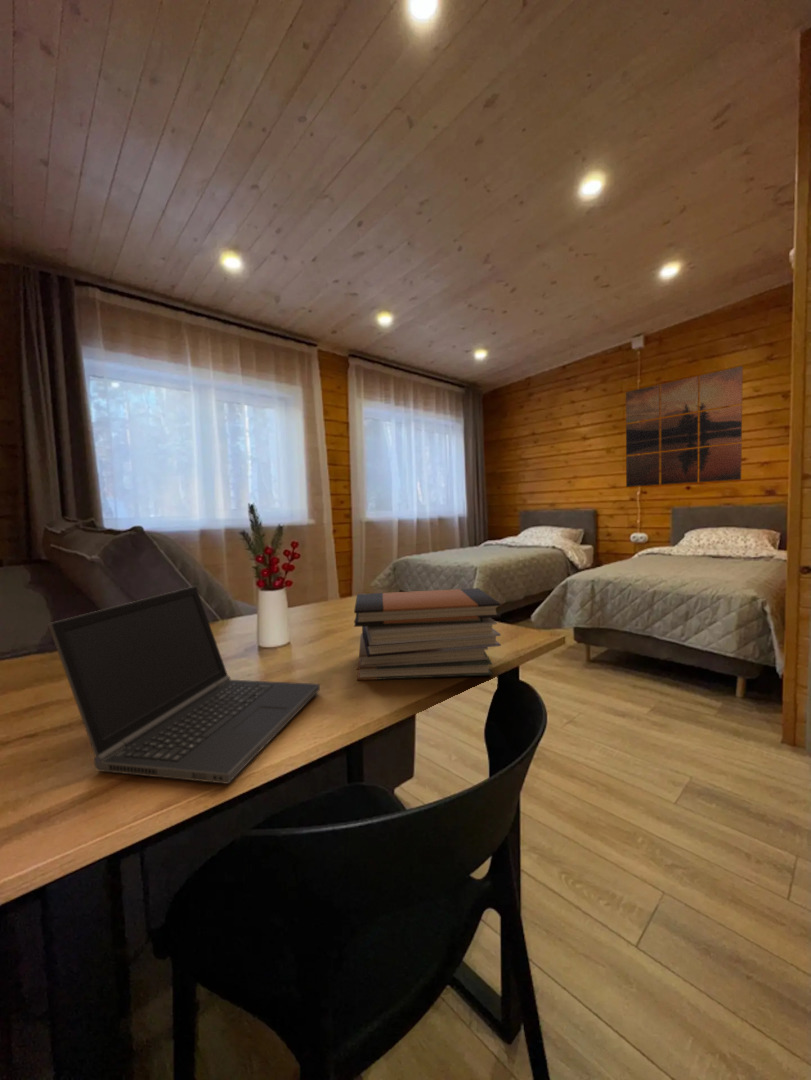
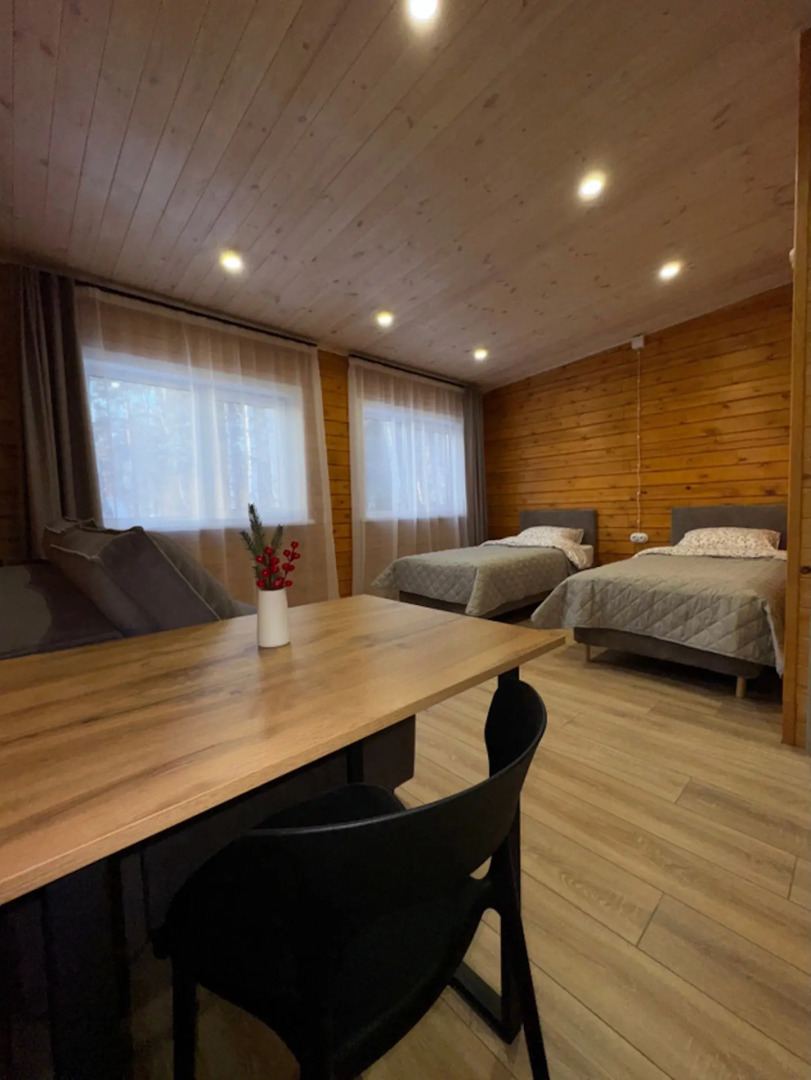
- laptop computer [47,585,321,785]
- wall art [625,365,744,488]
- book stack [353,587,502,681]
